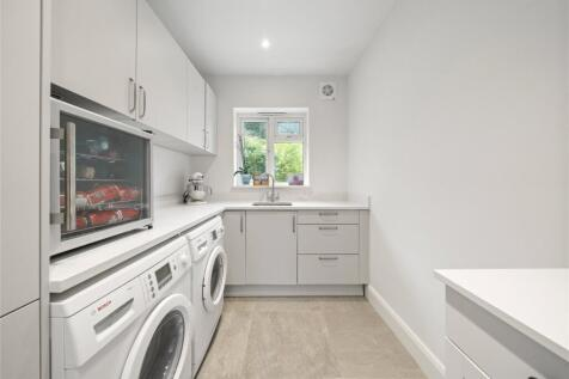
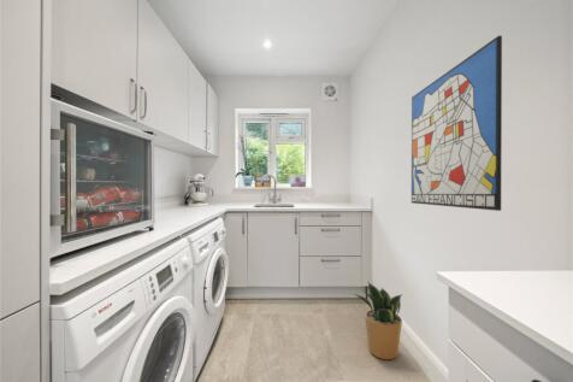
+ potted plant [353,282,403,360]
+ wall art [410,35,503,212]
